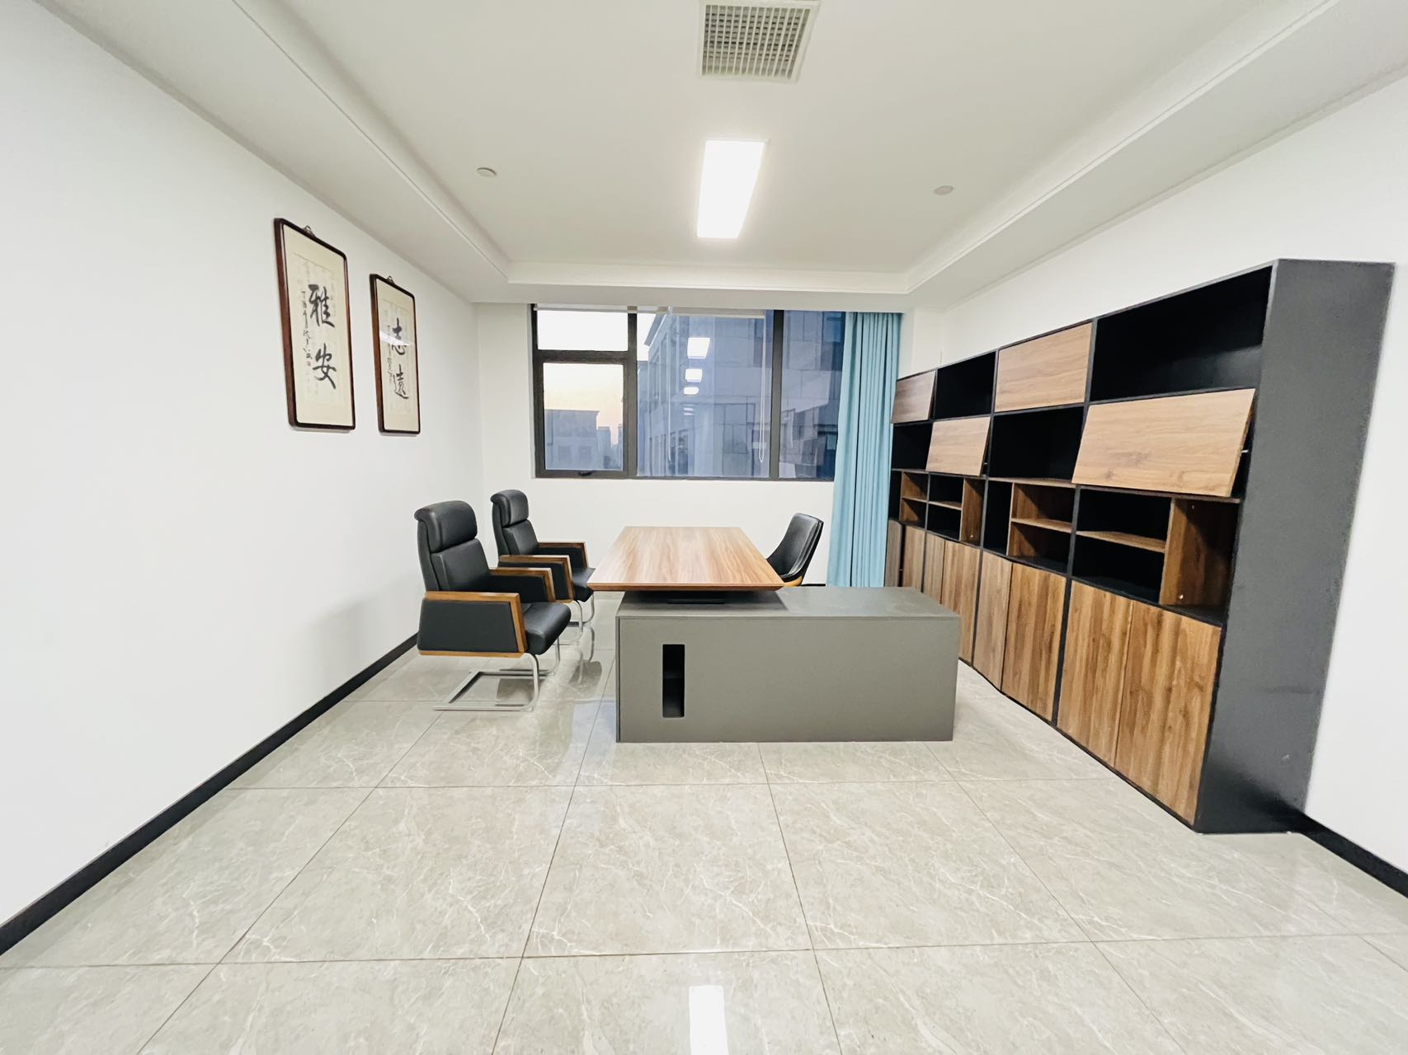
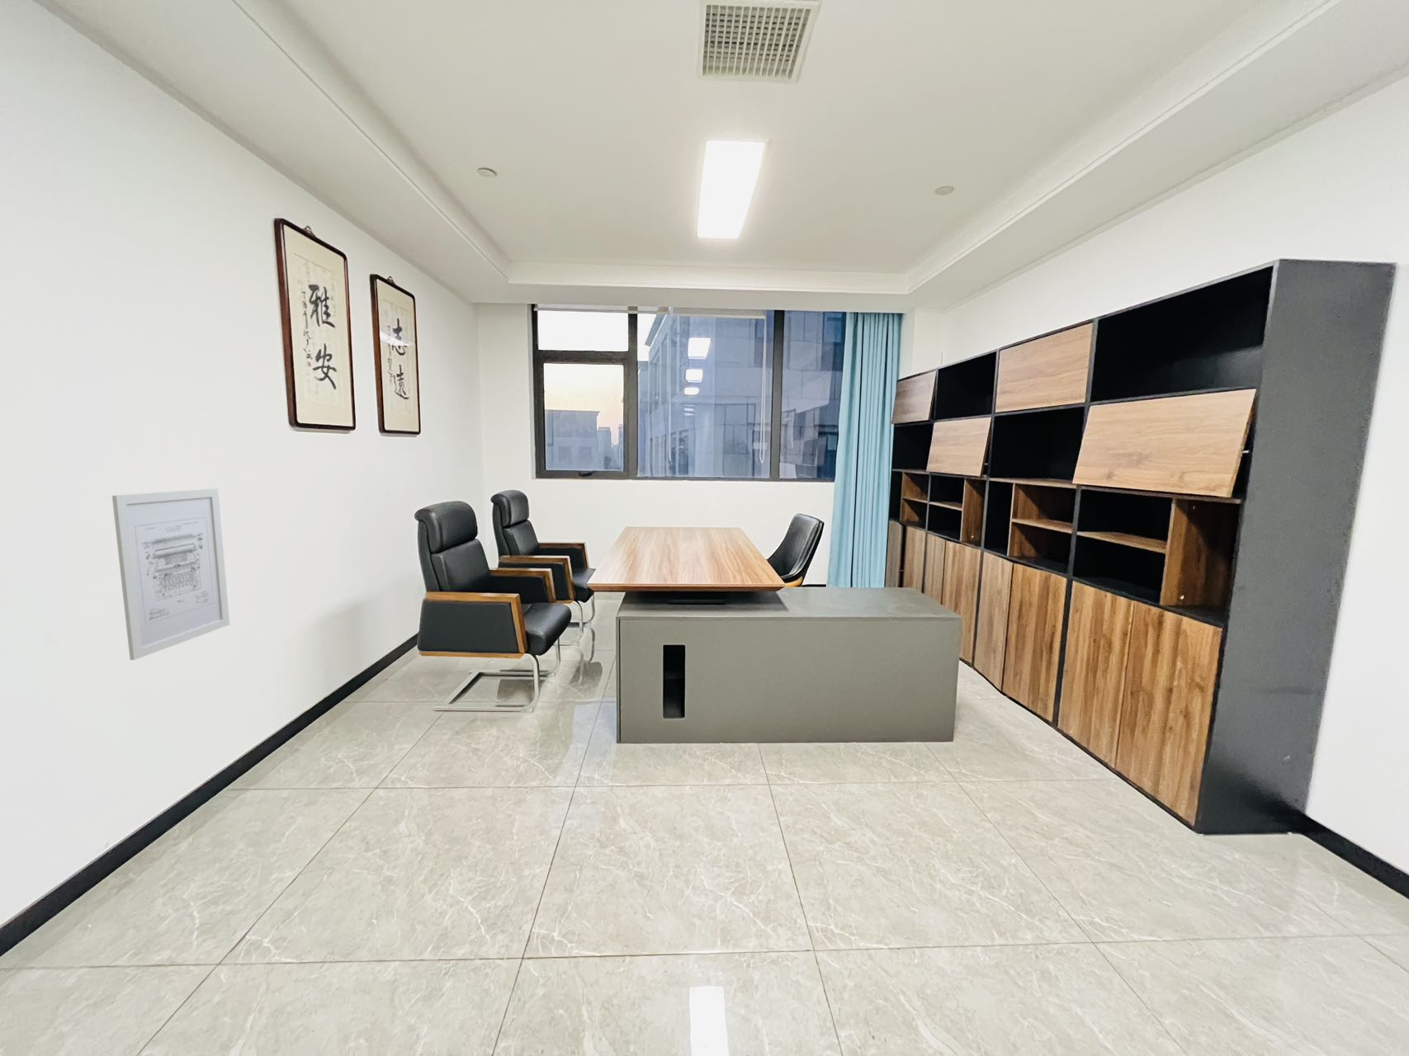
+ wall art [111,488,231,661]
